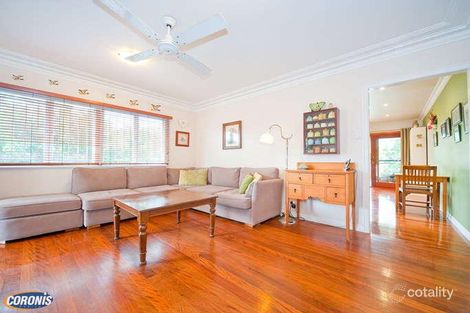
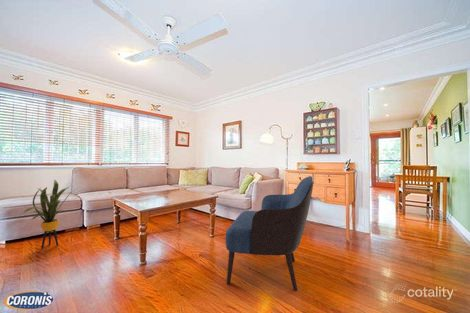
+ armchair [224,175,315,292]
+ house plant [22,179,80,250]
